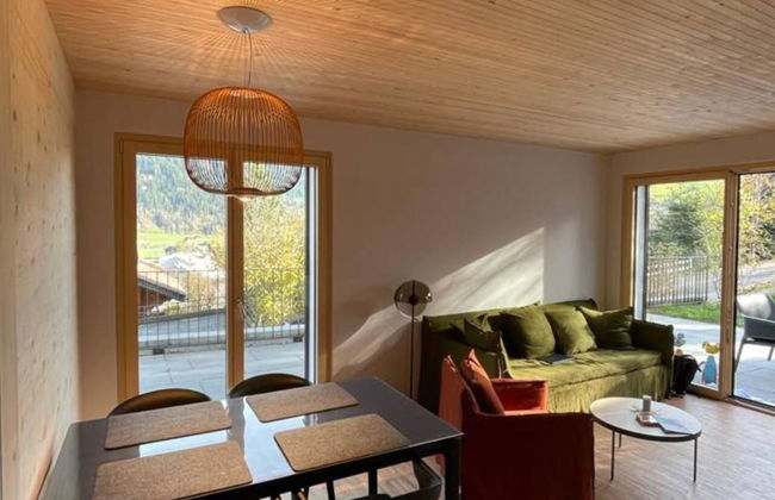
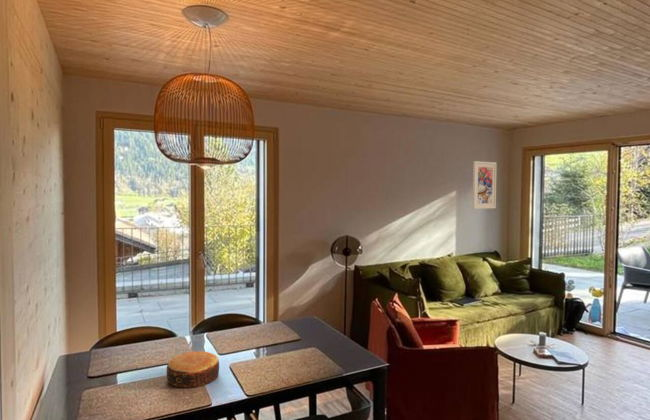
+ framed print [472,160,498,210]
+ bowl [166,351,220,389]
